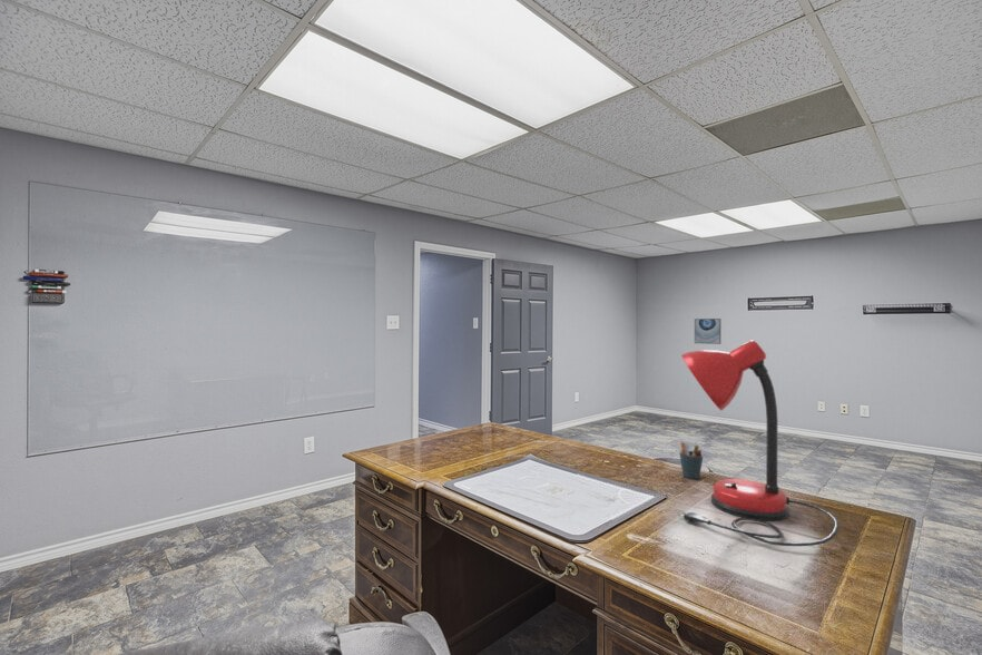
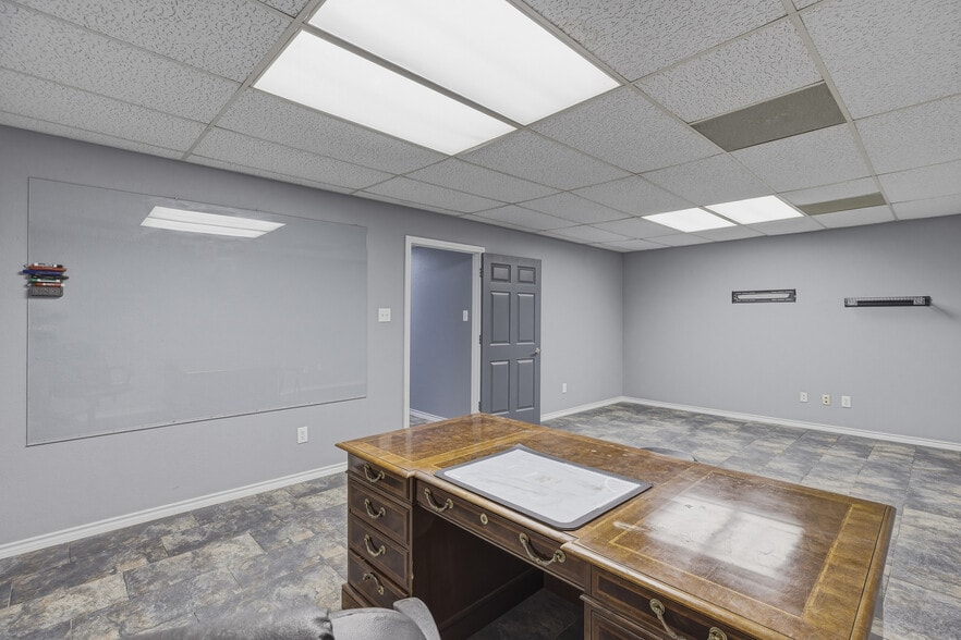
- desk lamp [677,340,841,547]
- wall art [694,317,723,345]
- pen holder [678,441,705,480]
